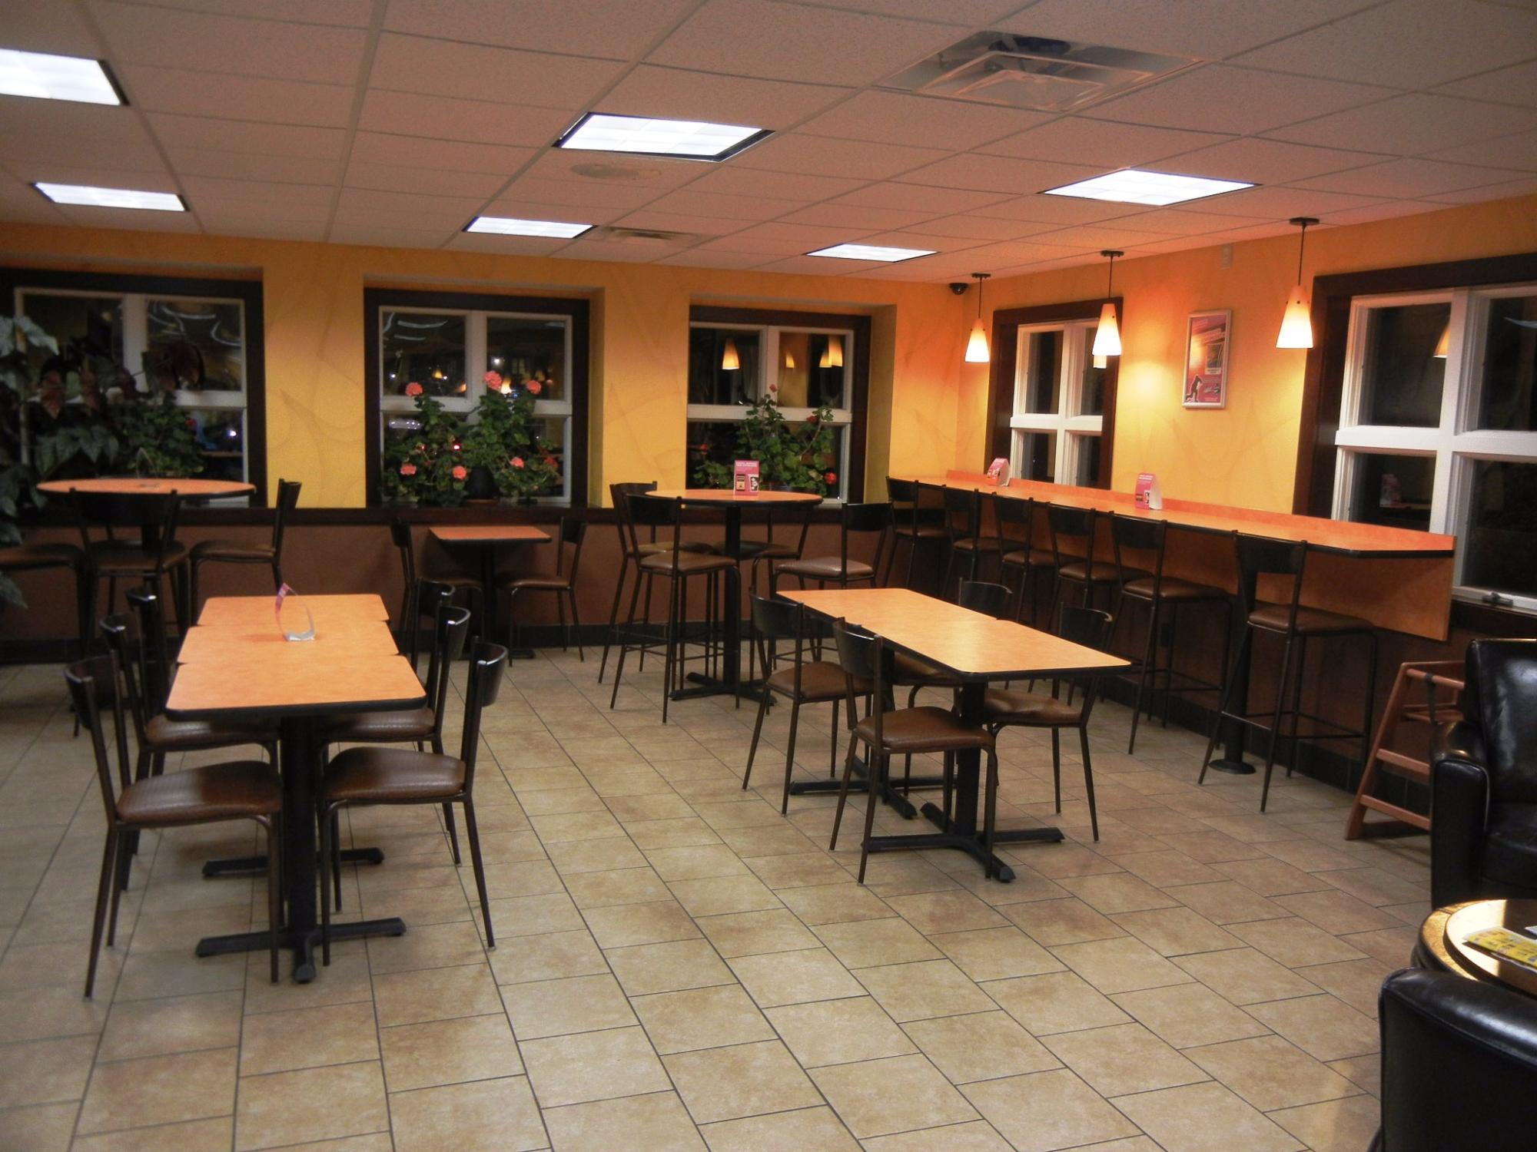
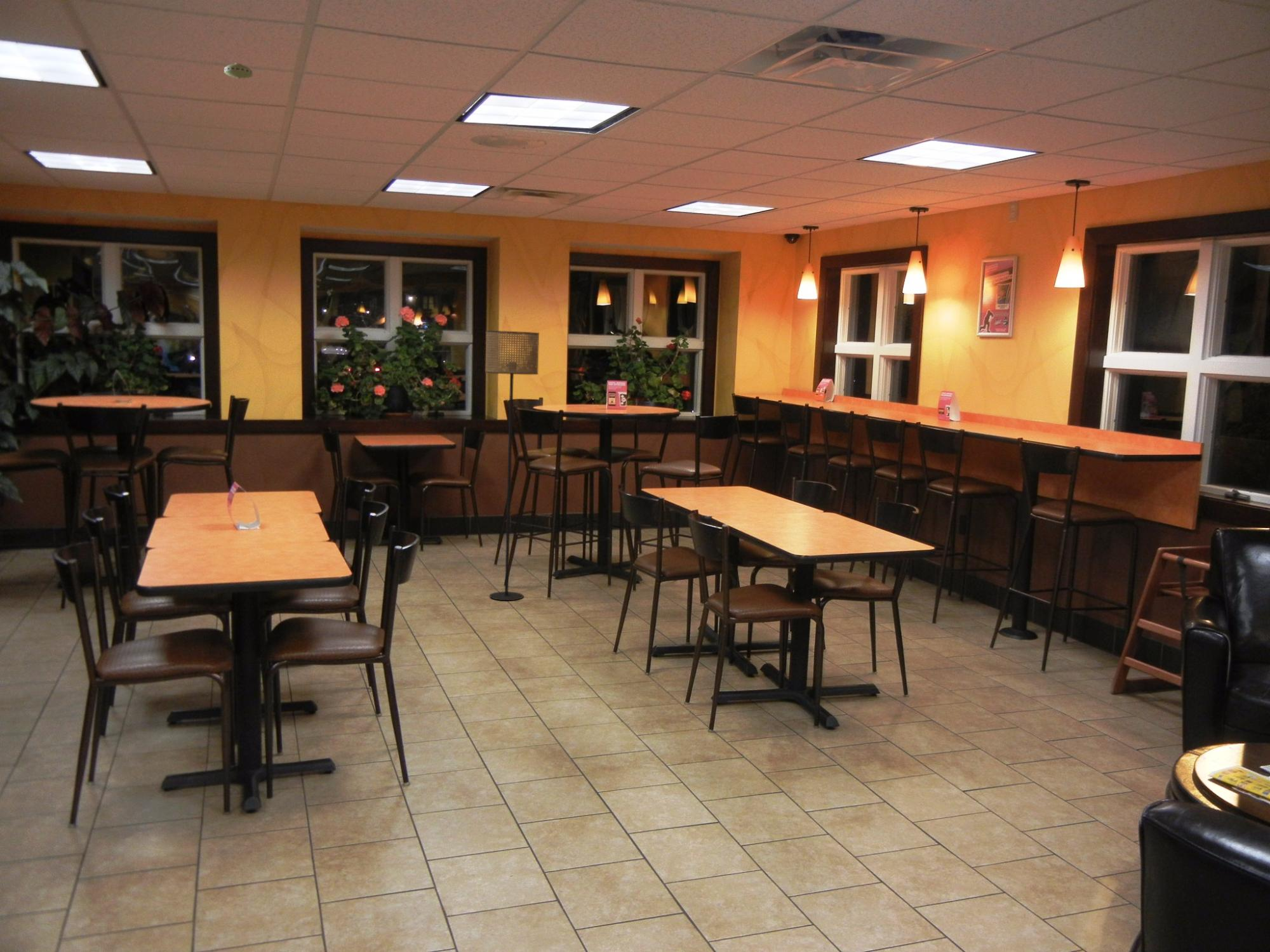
+ floor lamp [485,330,540,601]
+ smoke detector [224,62,253,79]
